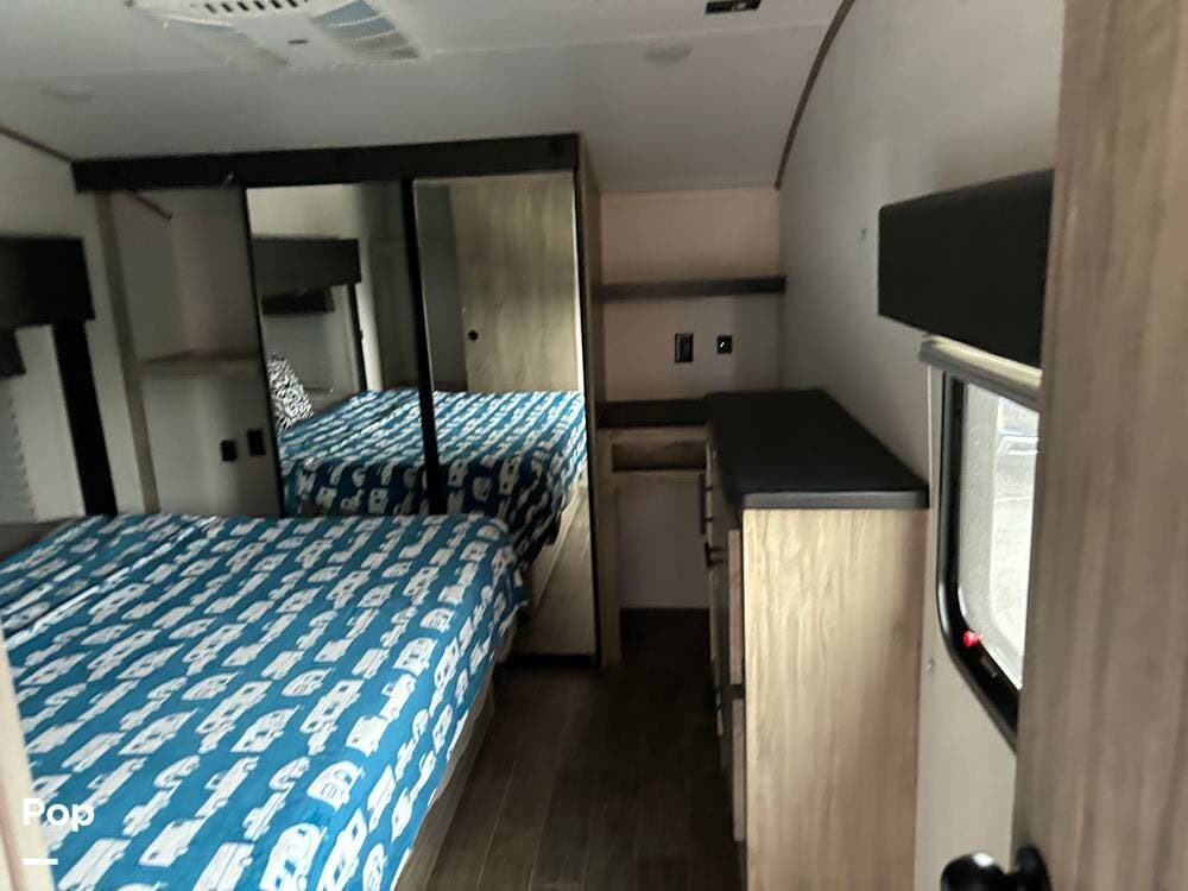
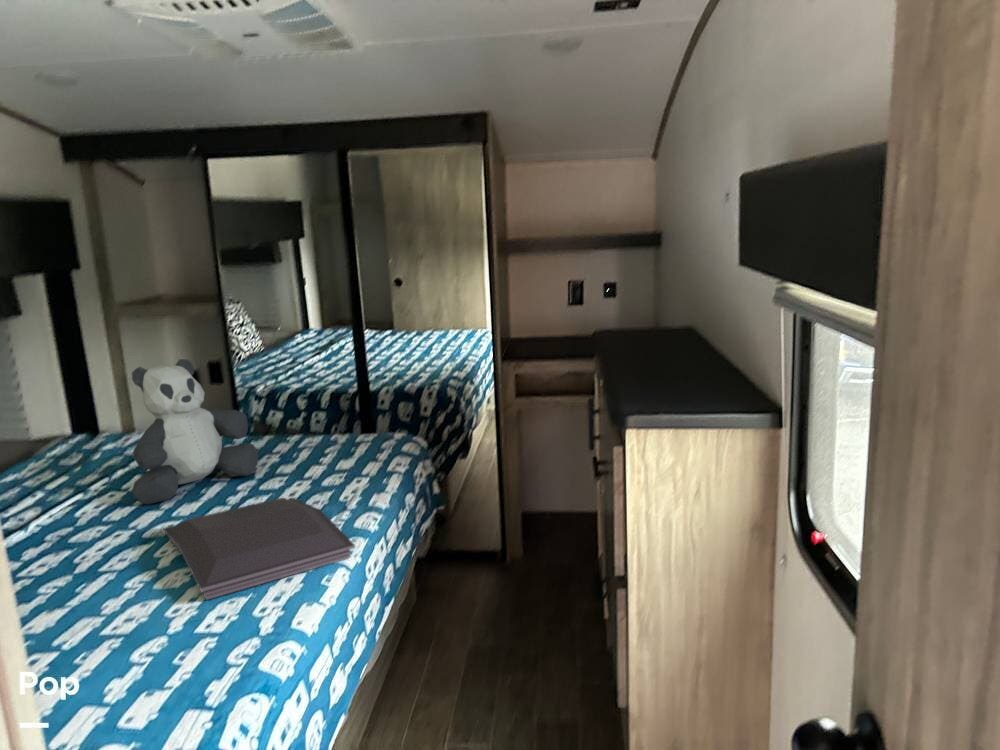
+ teddy bear [131,358,259,505]
+ serving tray [162,497,356,601]
